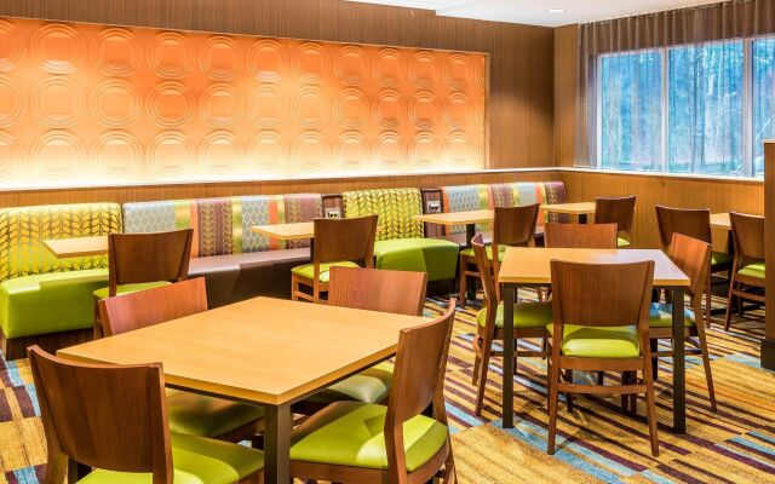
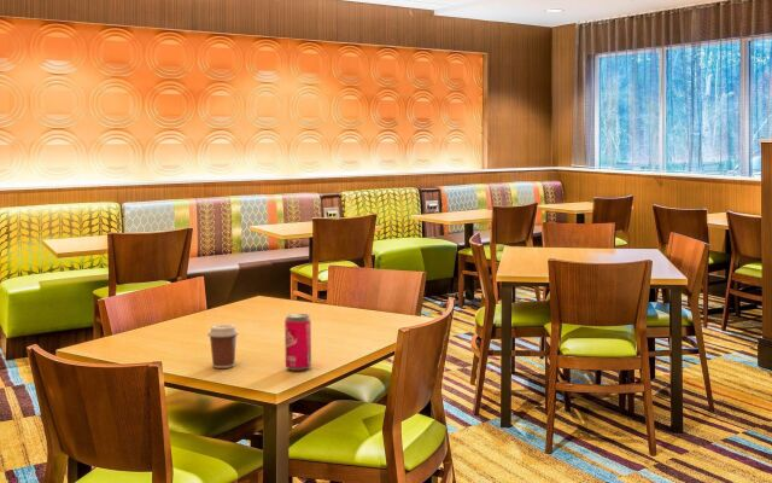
+ coffee cup [206,324,240,369]
+ beverage can [283,313,312,372]
